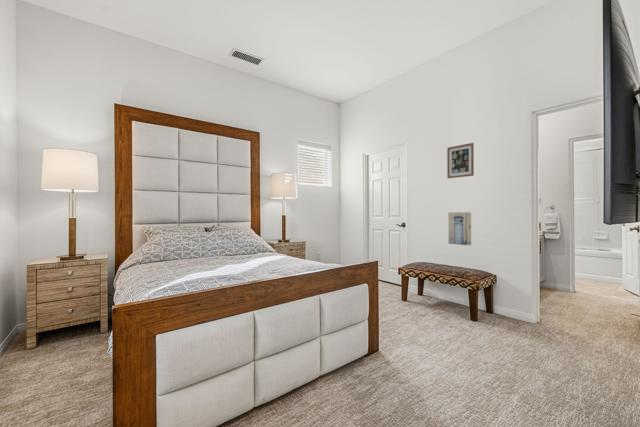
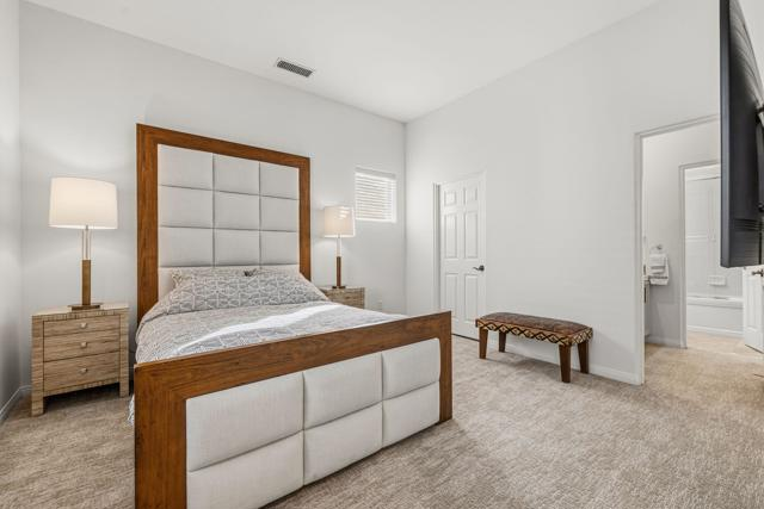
- wall art [447,211,472,246]
- wall art [446,142,475,179]
